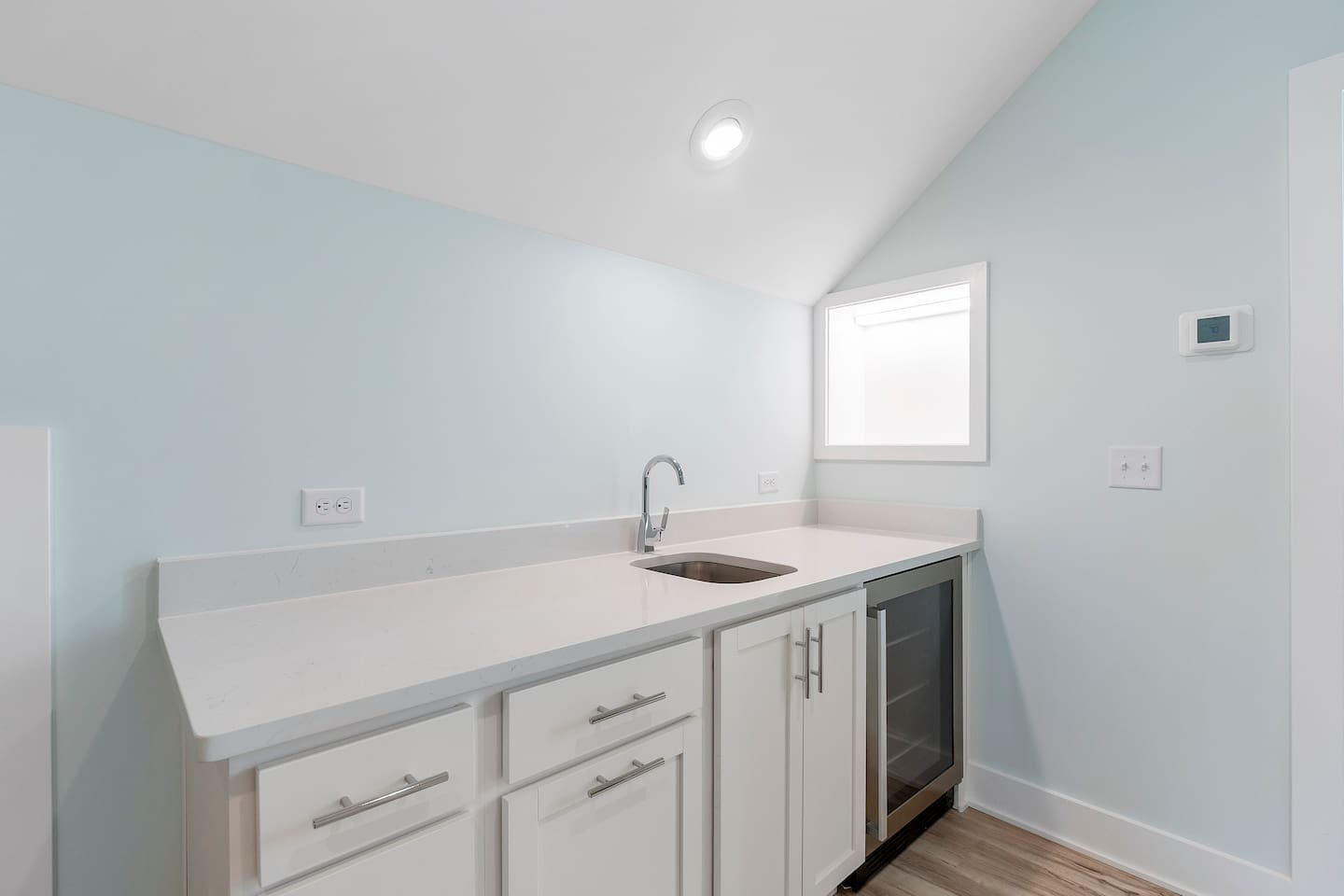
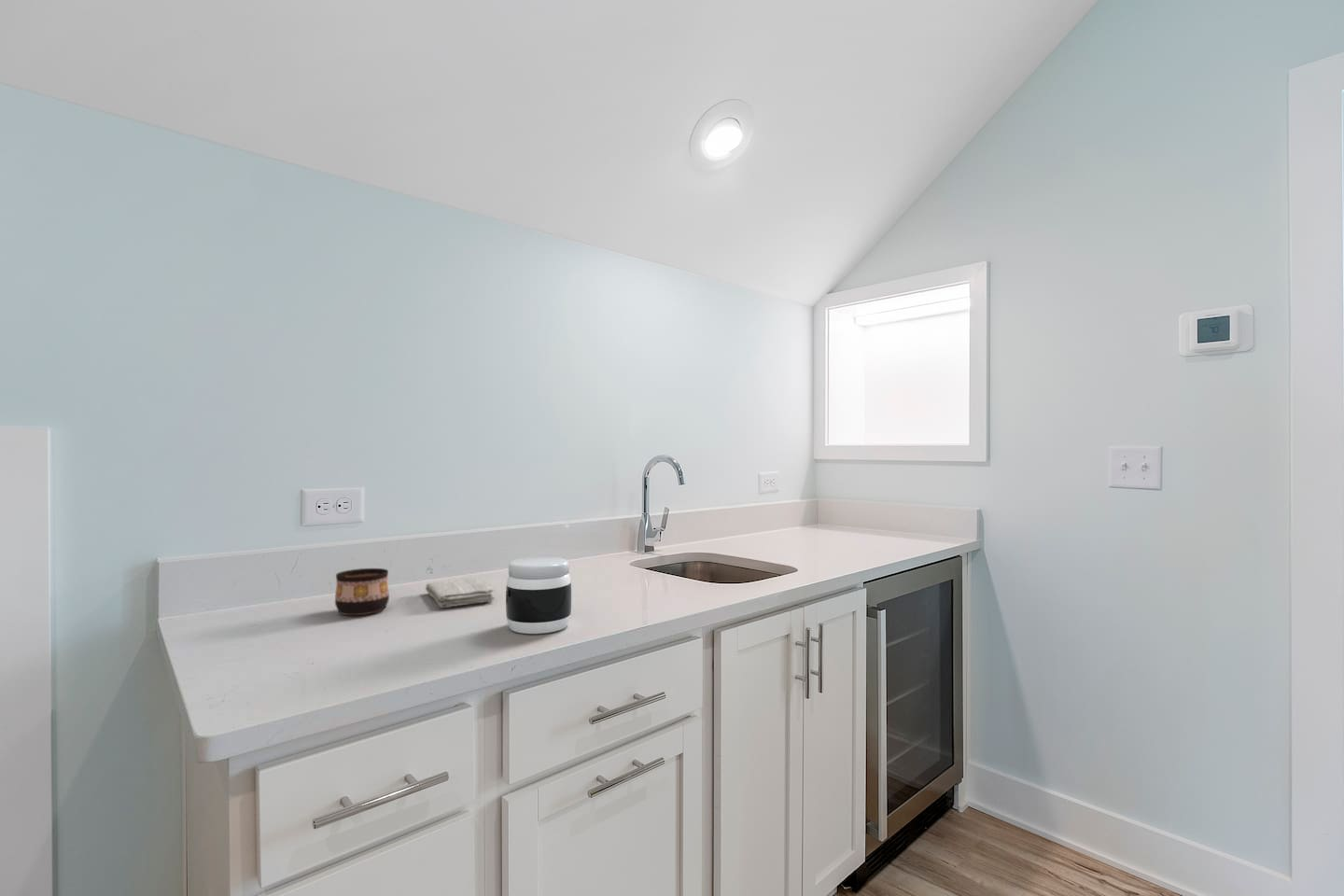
+ jar [505,555,572,635]
+ cup [334,567,390,616]
+ washcloth [425,576,495,609]
